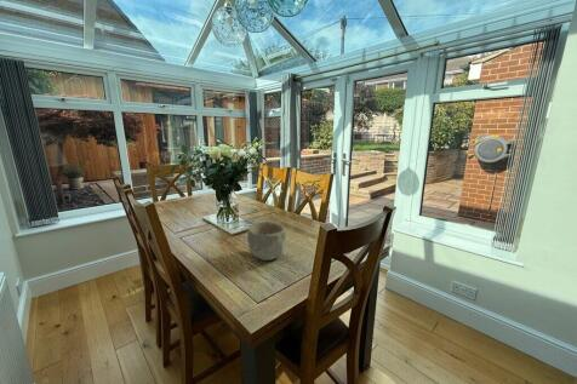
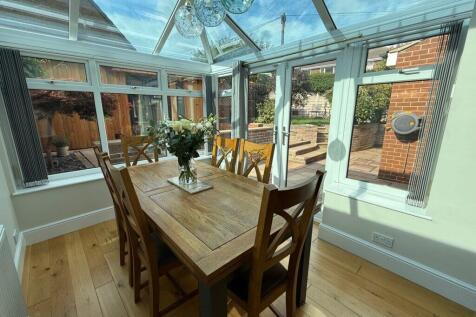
- bowl [246,220,287,262]
